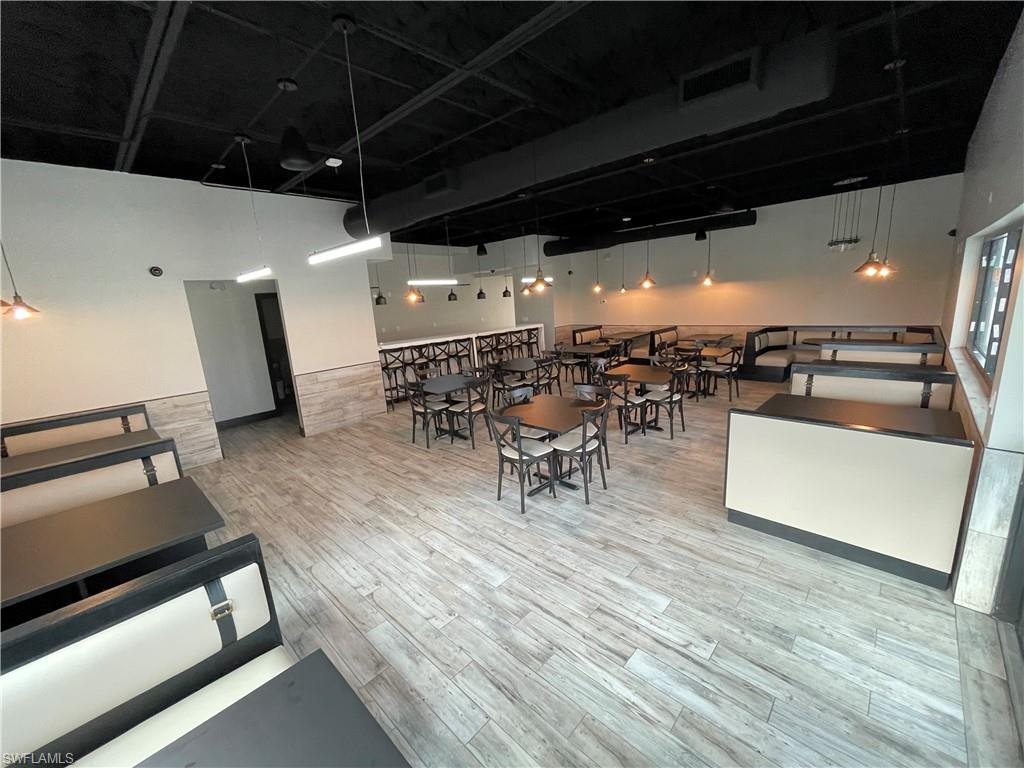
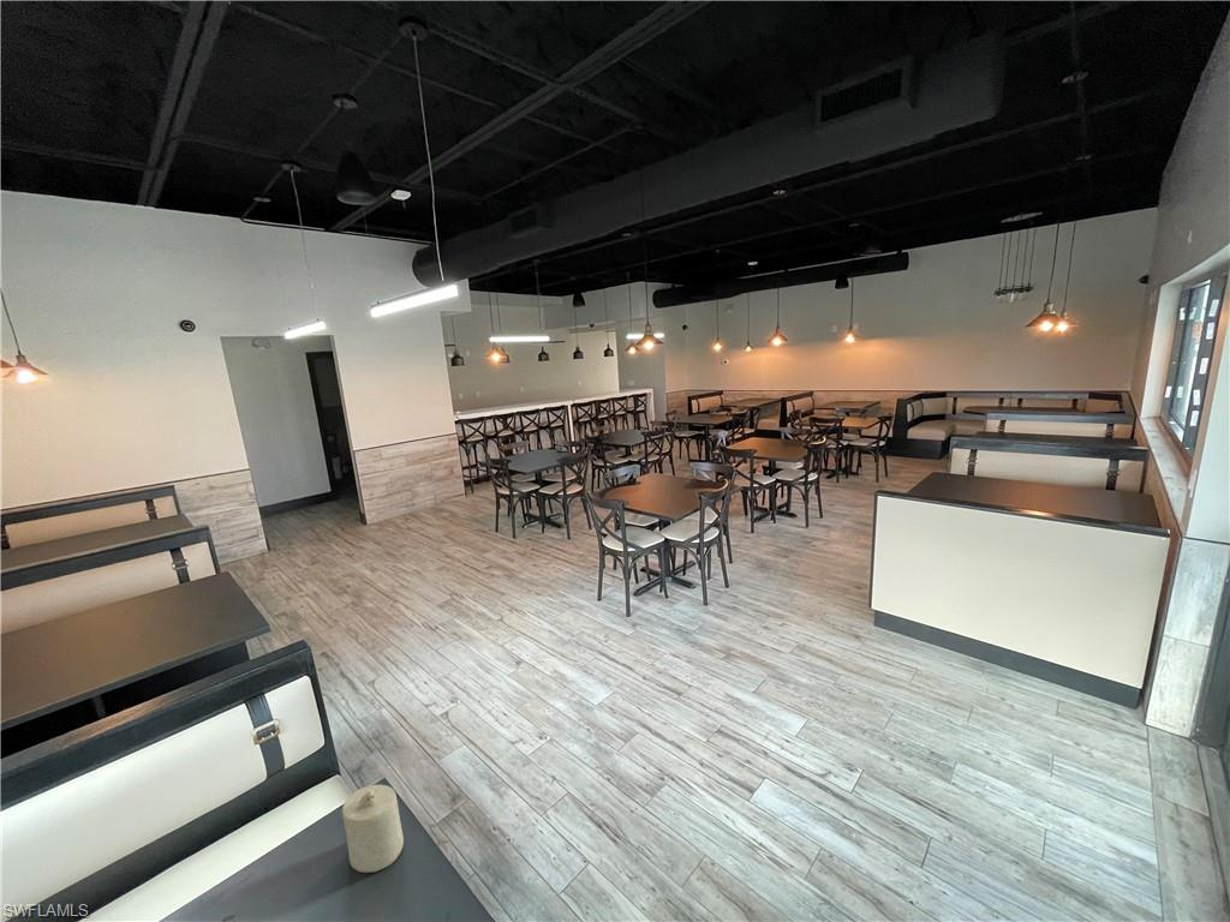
+ candle [341,784,405,874]
